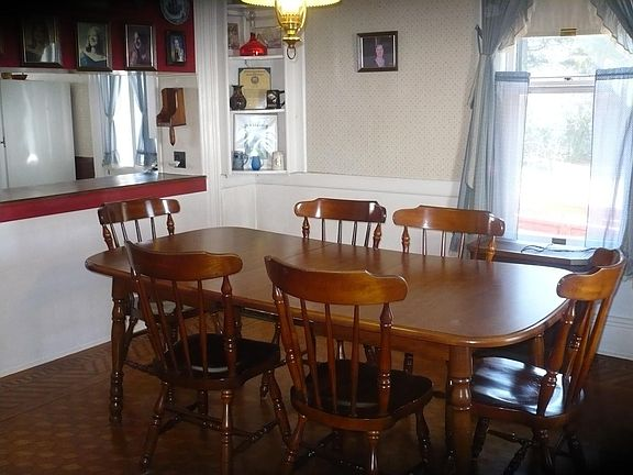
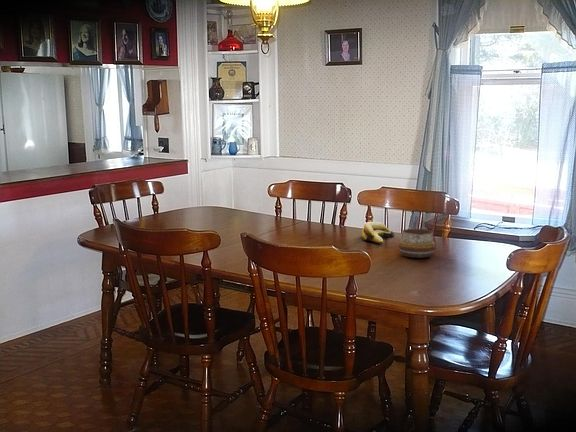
+ decorative bowl [397,227,436,259]
+ banana [360,221,396,245]
